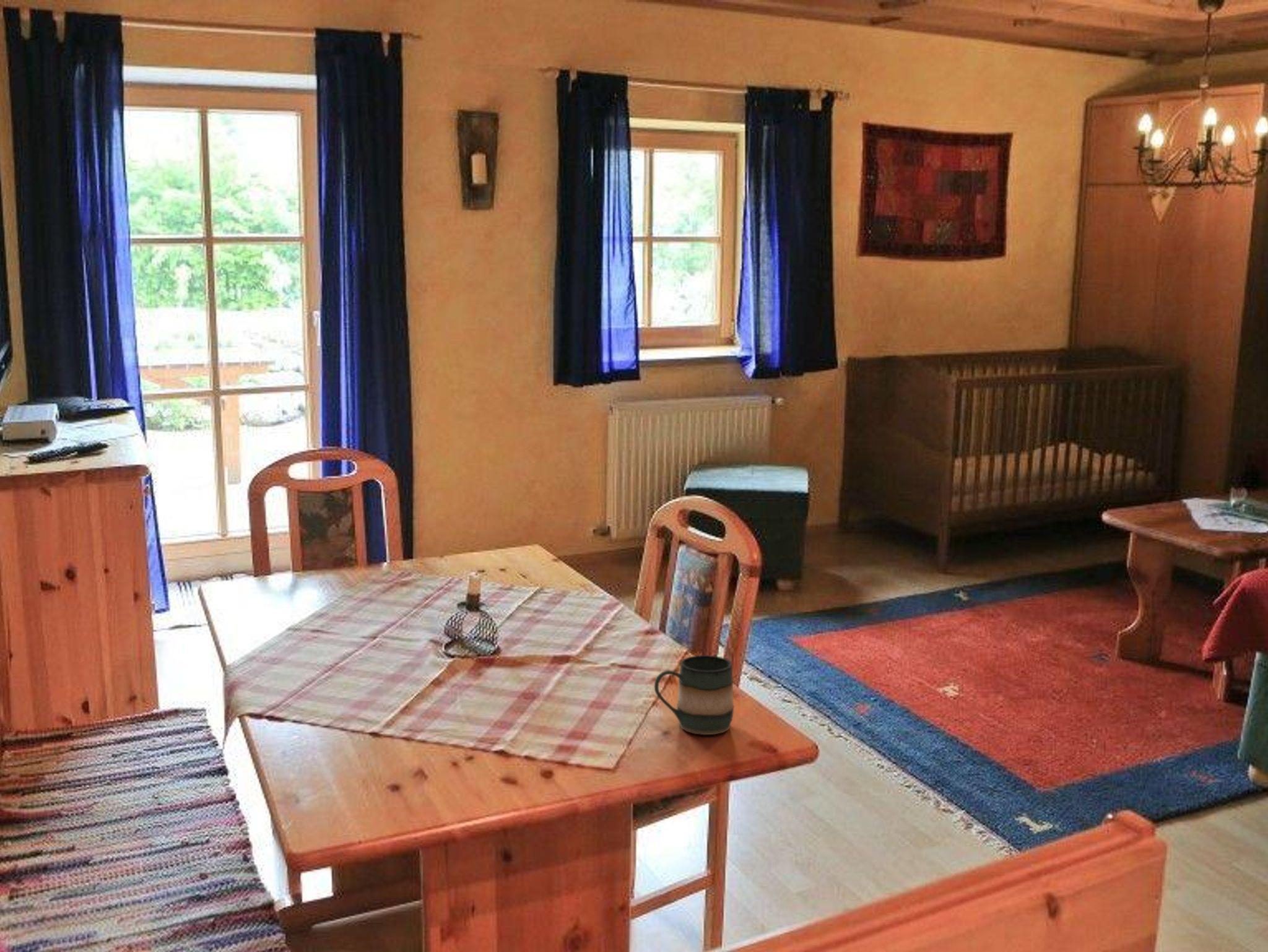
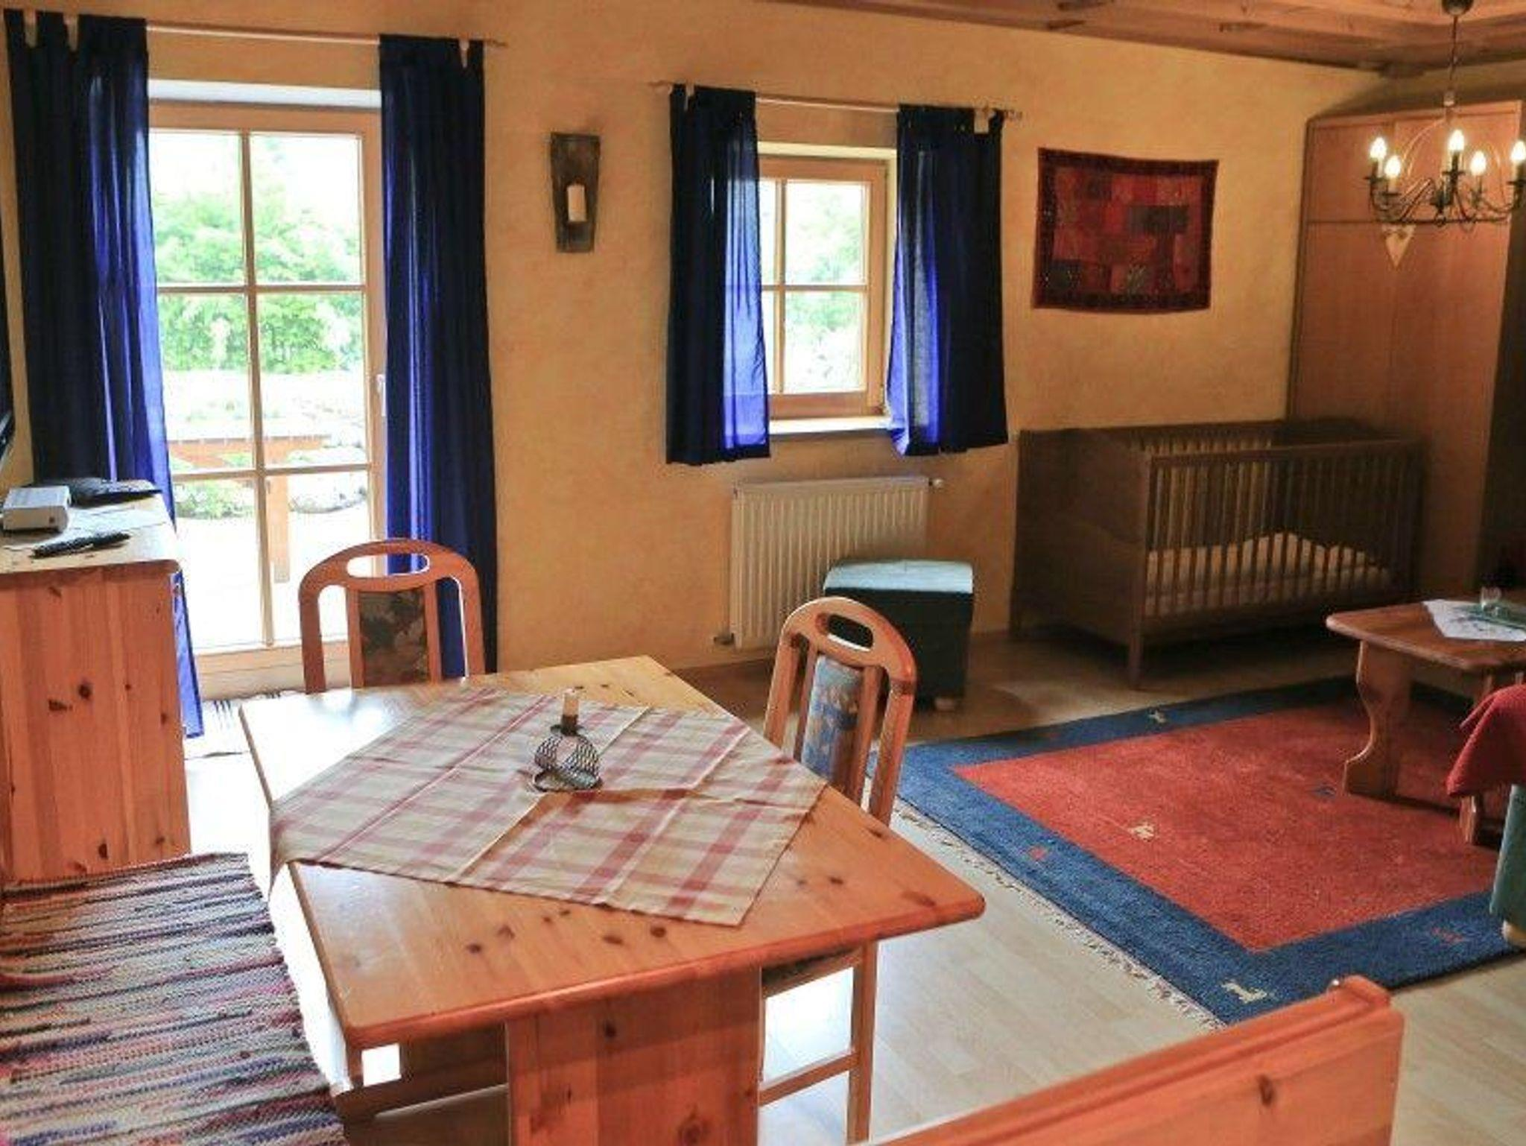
- mug [654,655,735,735]
